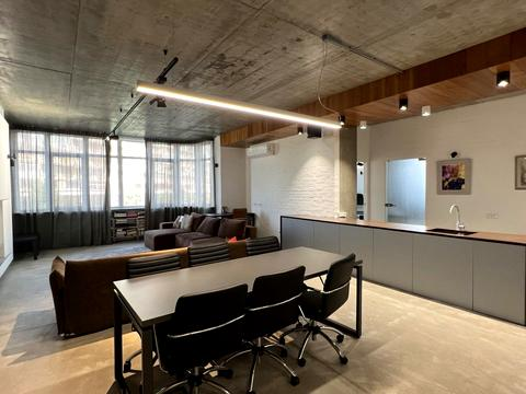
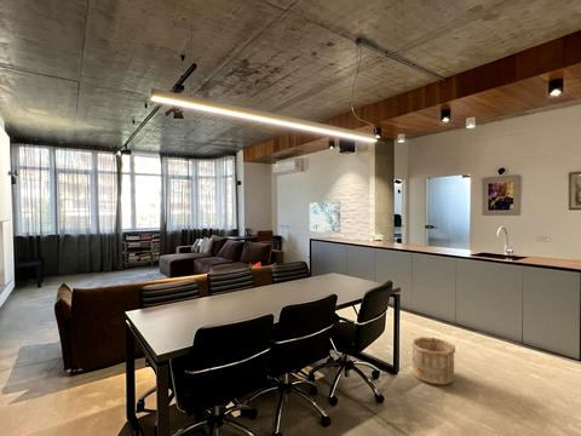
+ wooden bucket [410,335,456,386]
+ wall art [309,201,341,234]
